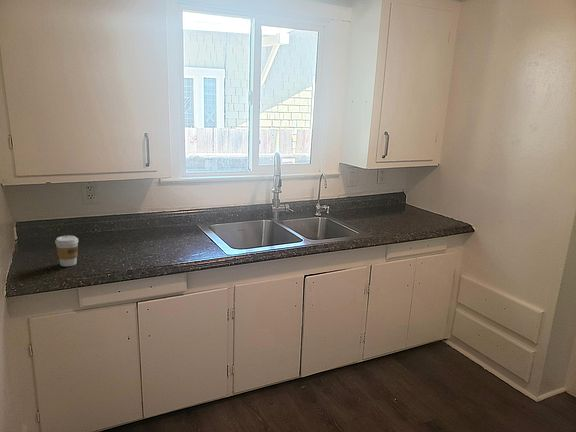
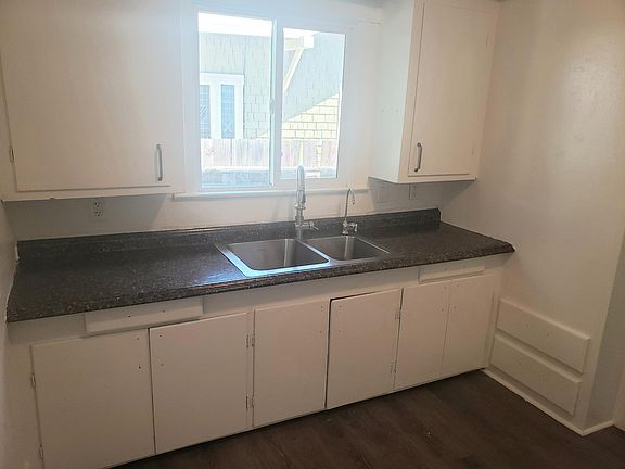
- coffee cup [54,235,79,267]
